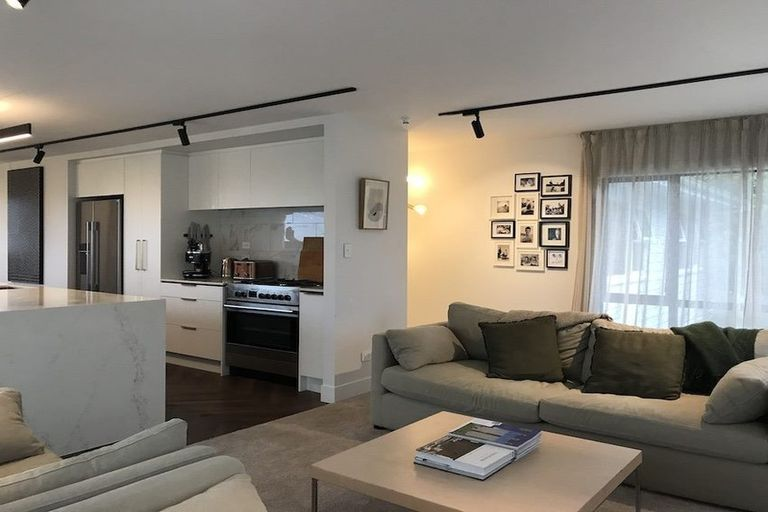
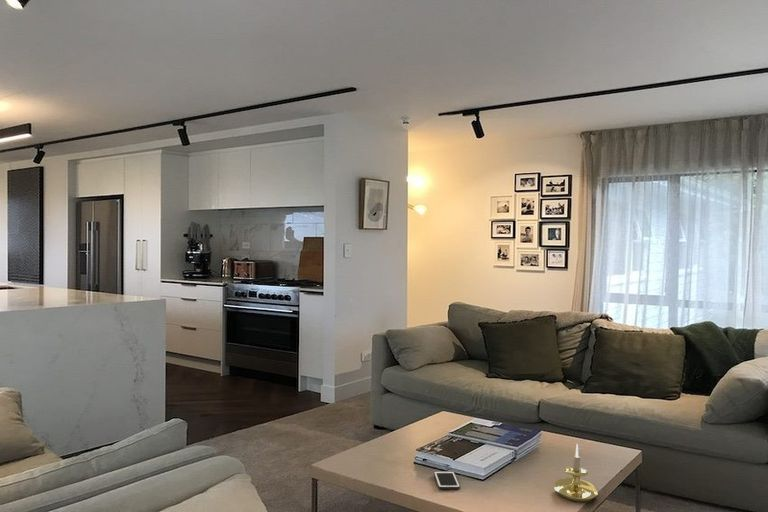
+ cell phone [433,470,461,490]
+ candle holder [553,443,599,503]
